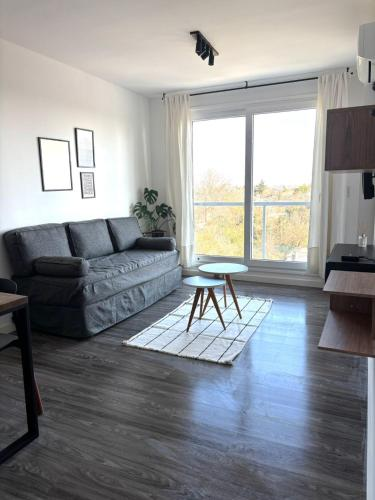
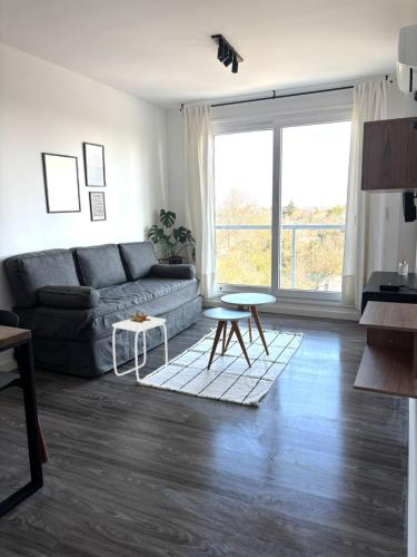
+ side table [111,312,168,383]
